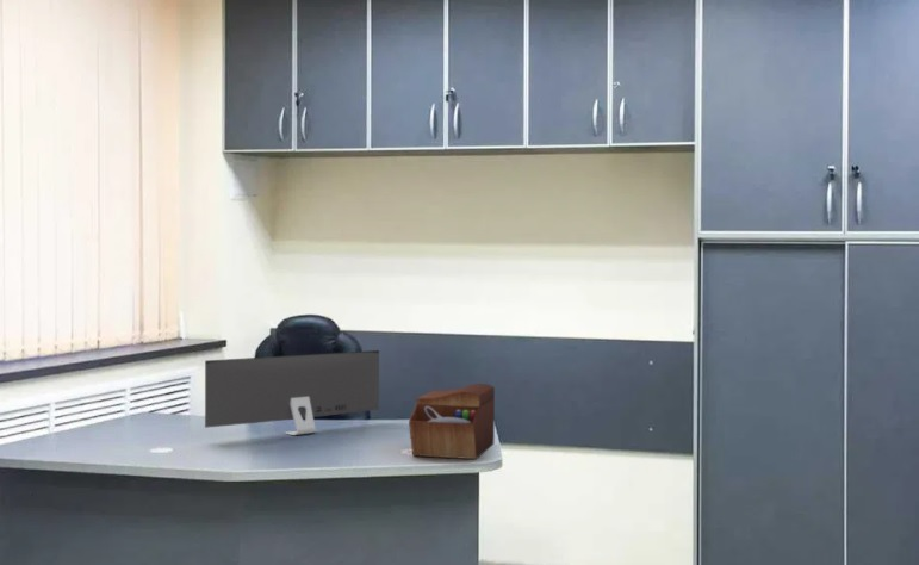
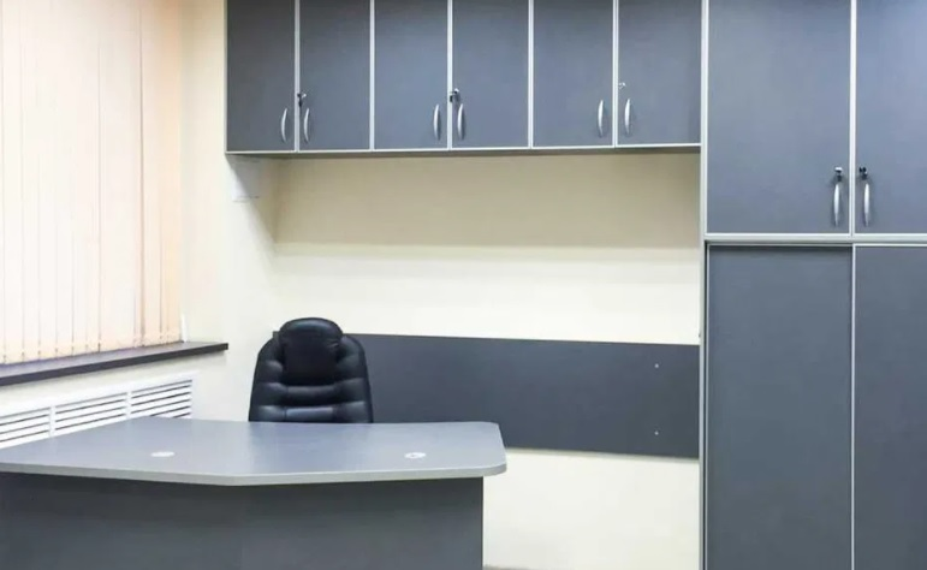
- monitor [204,349,380,436]
- sewing box [408,383,496,460]
